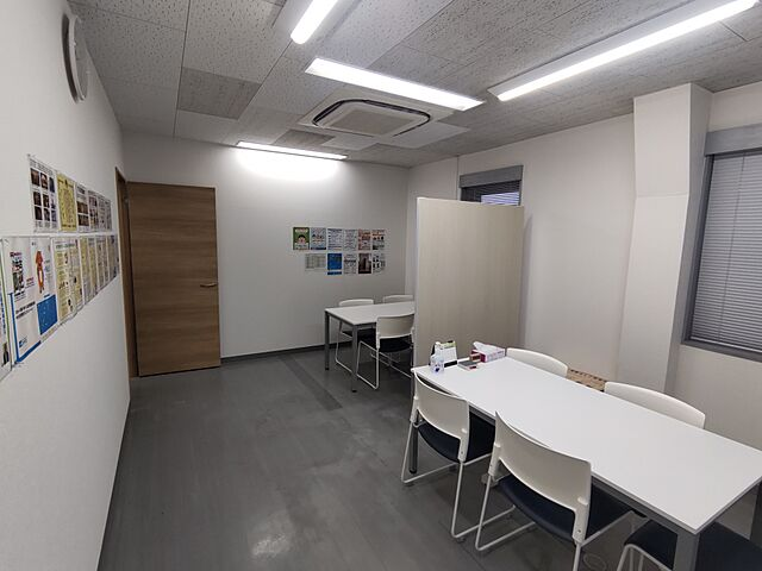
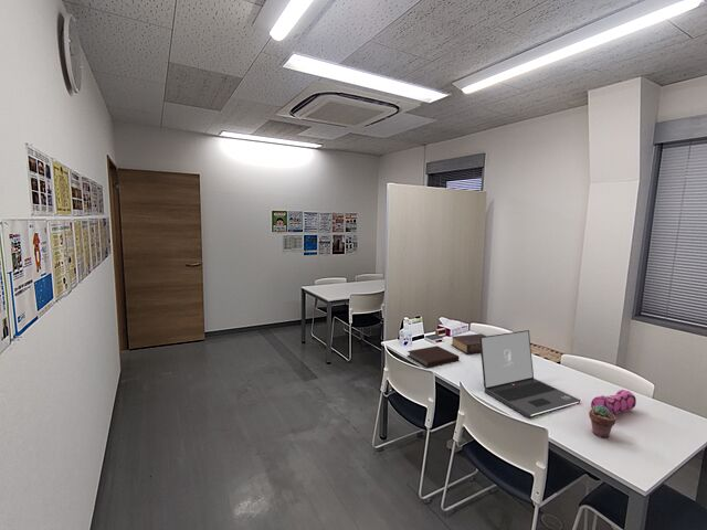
+ pencil case [590,389,637,415]
+ potted succulent [588,405,618,438]
+ laptop [479,329,582,418]
+ book [451,332,487,356]
+ notebook [407,344,461,368]
